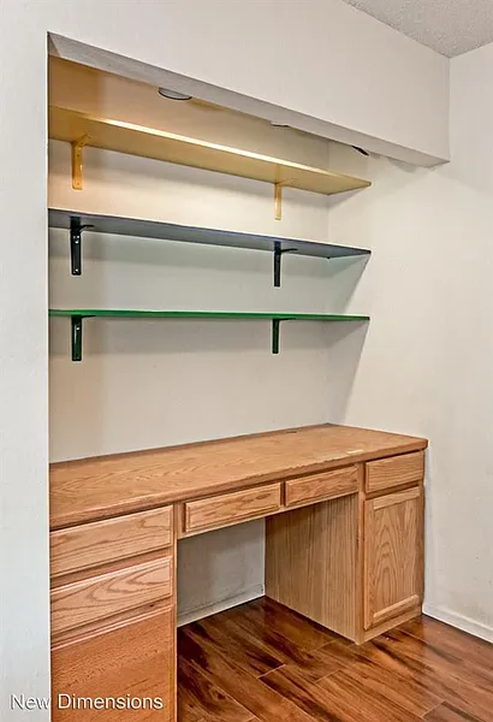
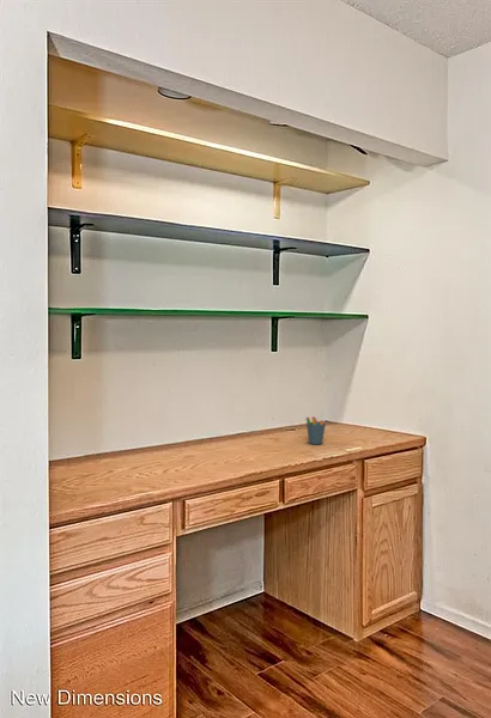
+ pen holder [304,414,327,445]
